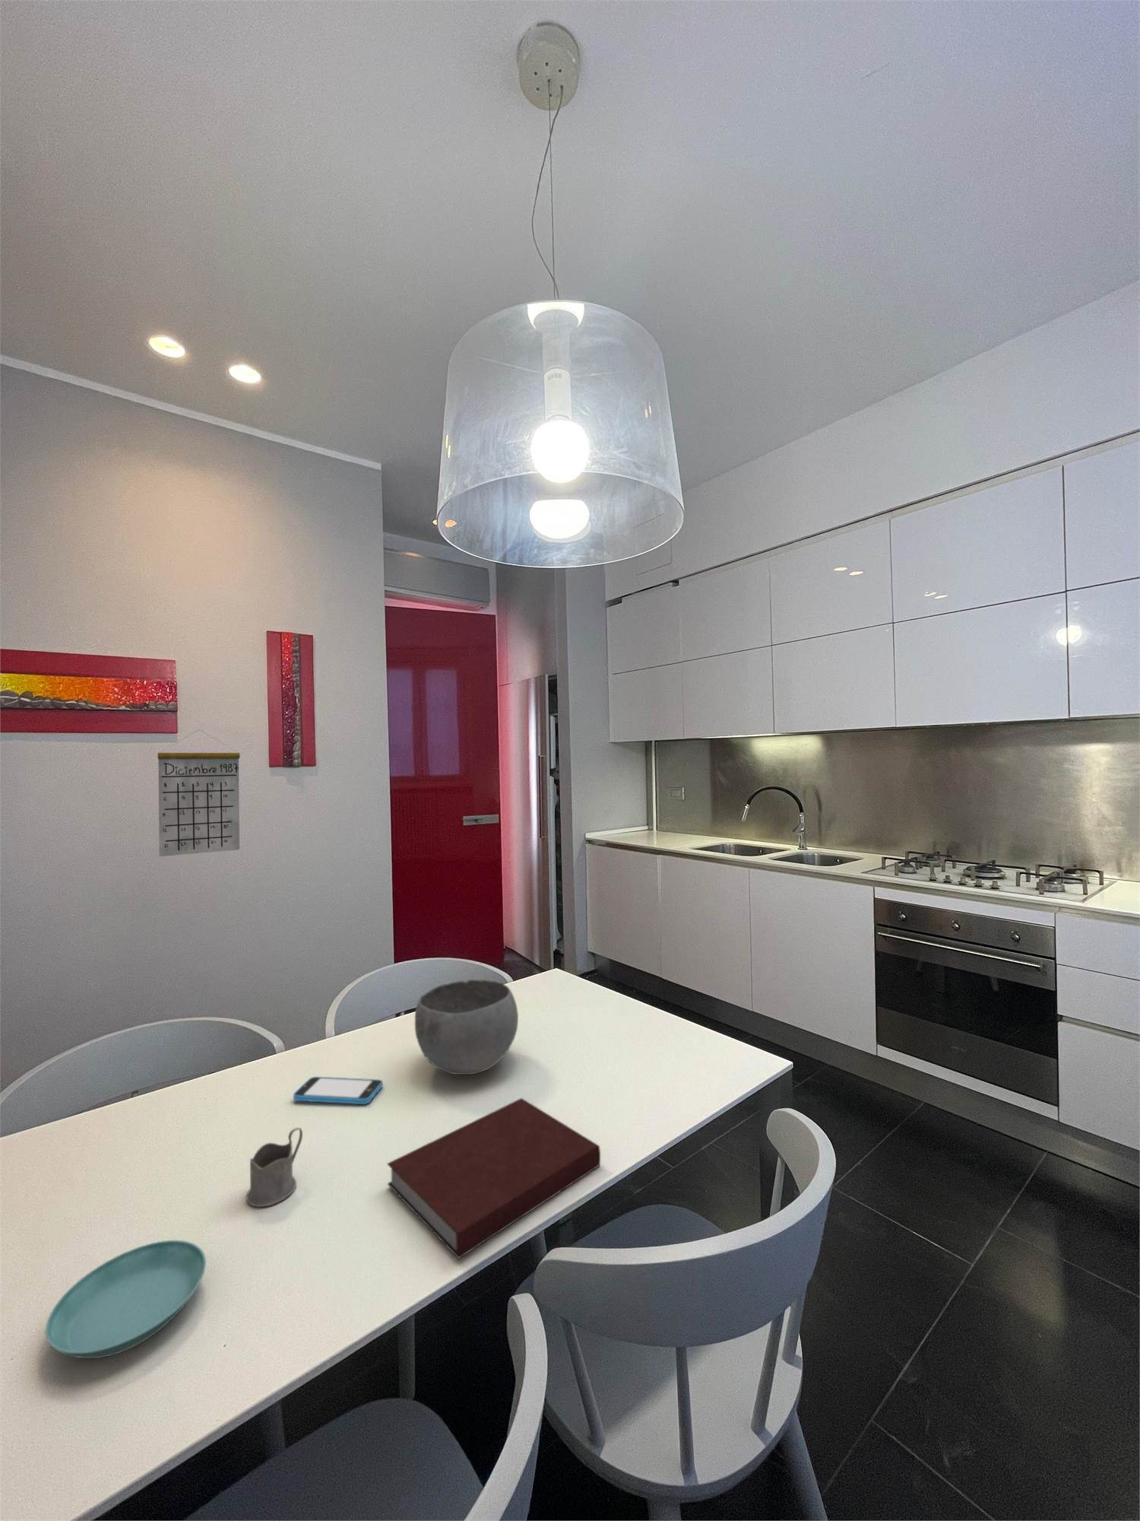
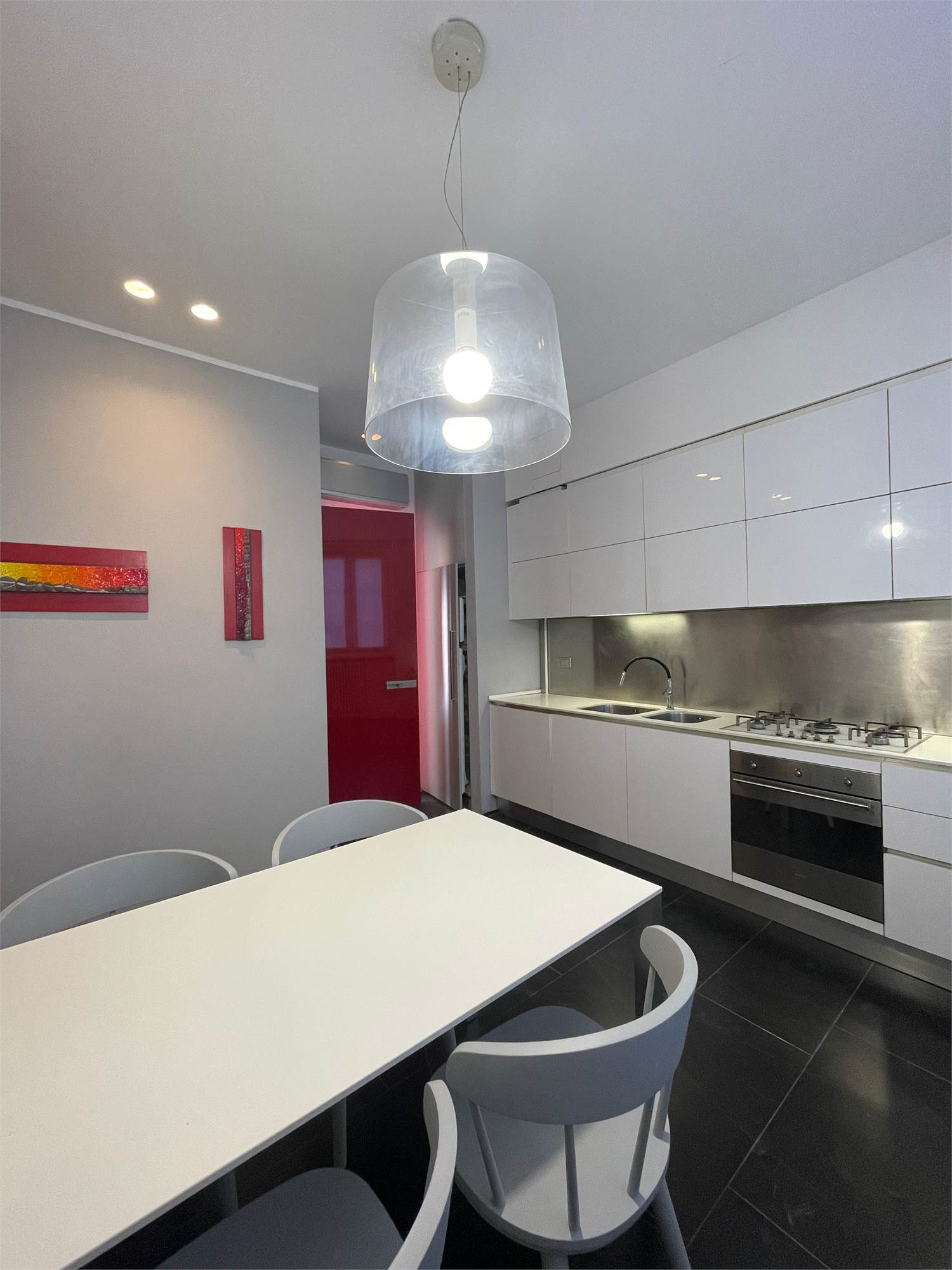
- tea glass holder [245,1127,303,1207]
- calendar [157,728,241,858]
- bowl [414,978,519,1075]
- notebook [386,1097,601,1260]
- saucer [44,1240,207,1359]
- smartphone [292,1077,384,1105]
